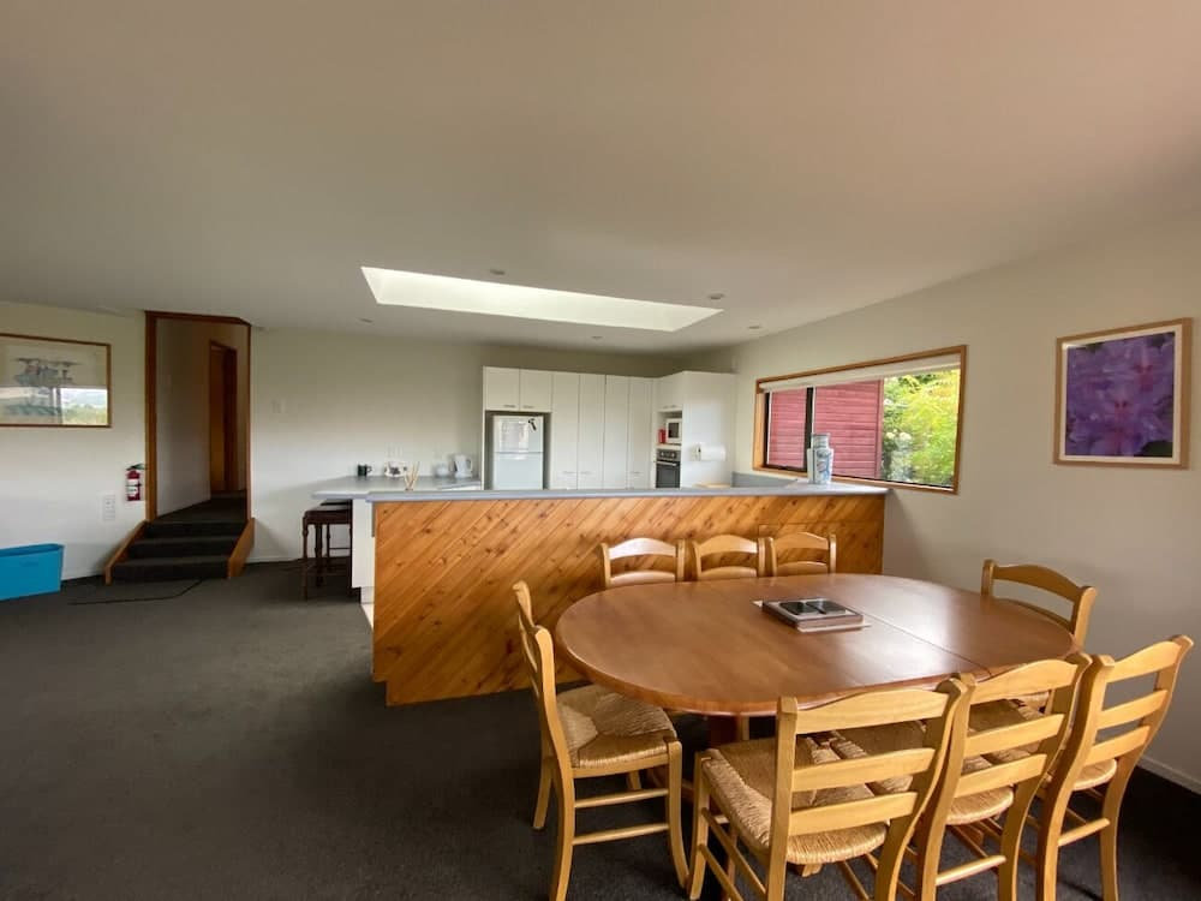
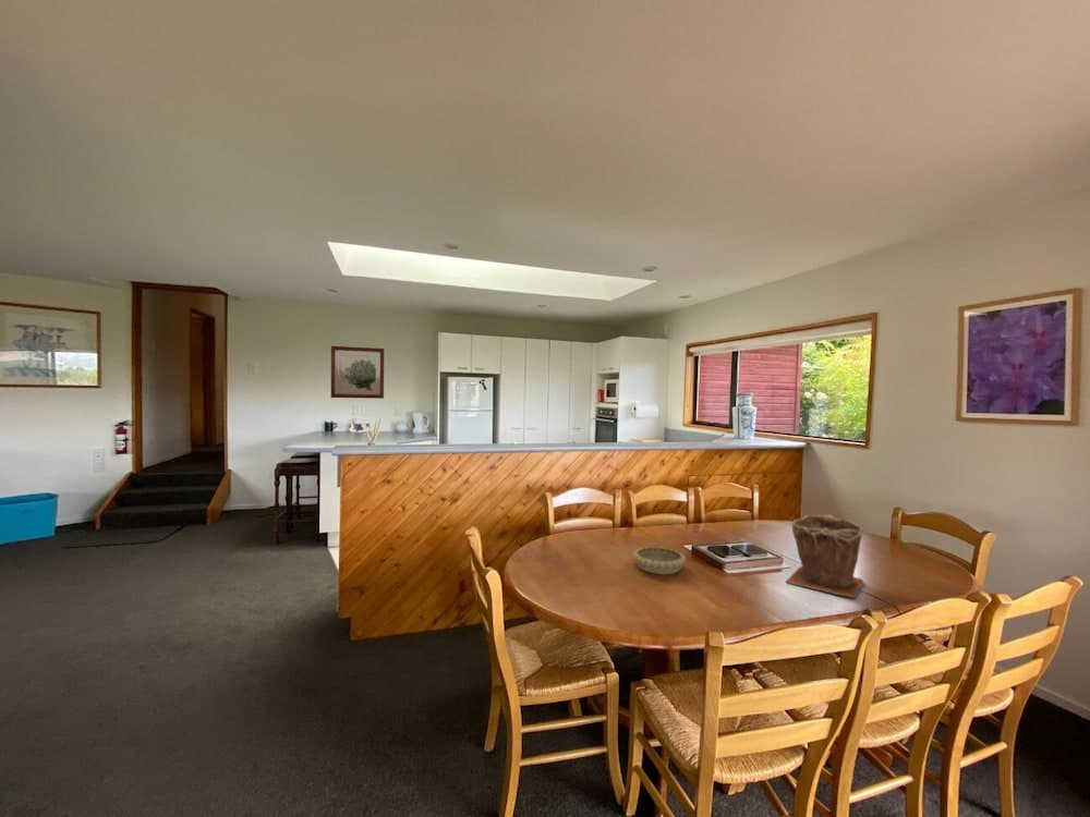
+ decorative bowl [631,546,688,575]
+ wall art [330,345,385,400]
+ plant pot [785,514,864,599]
